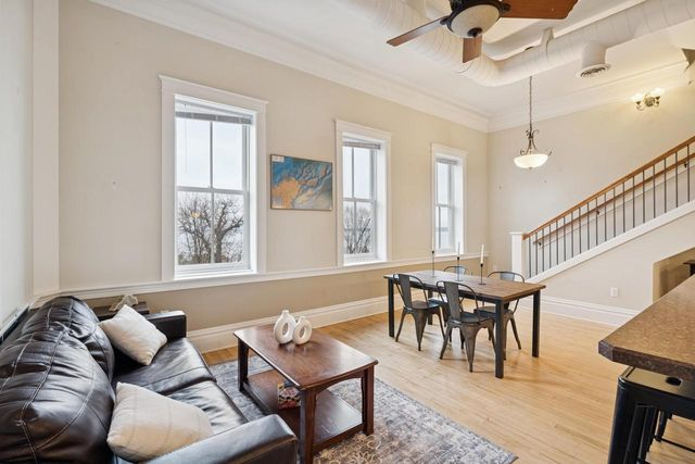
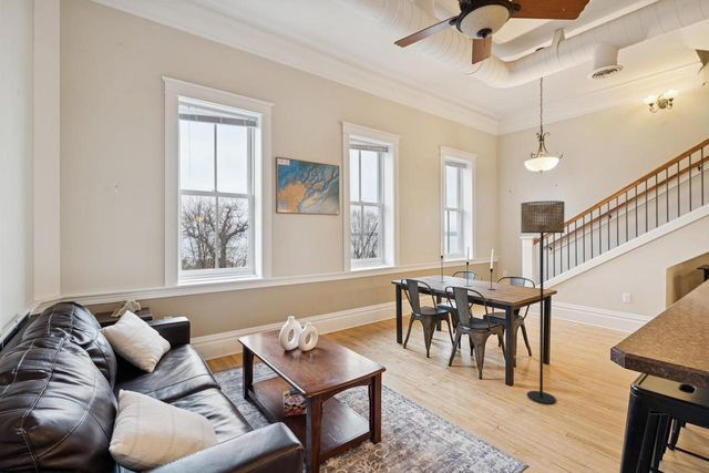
+ floor lamp [520,200,566,404]
